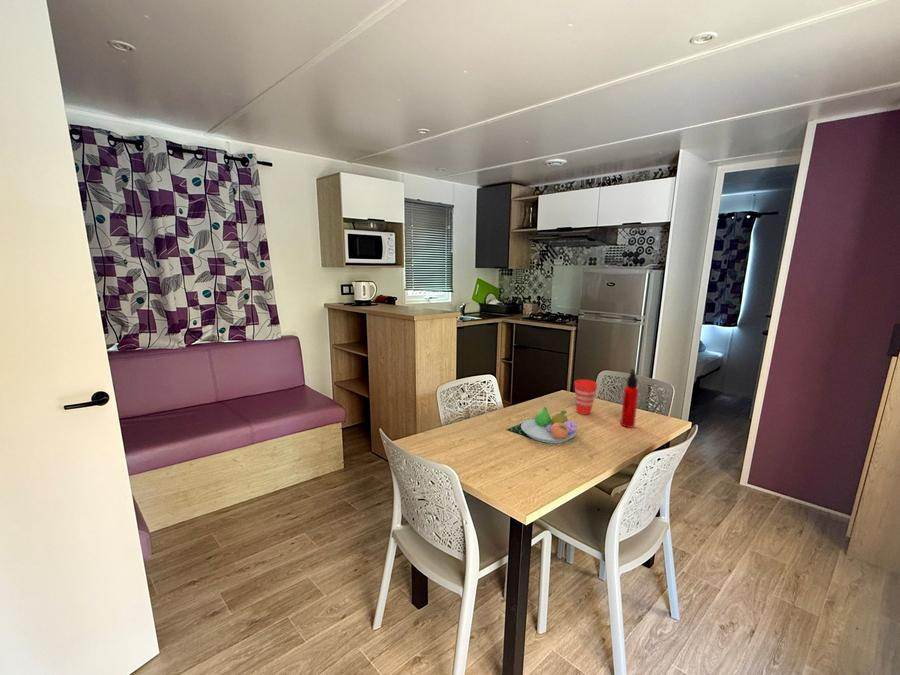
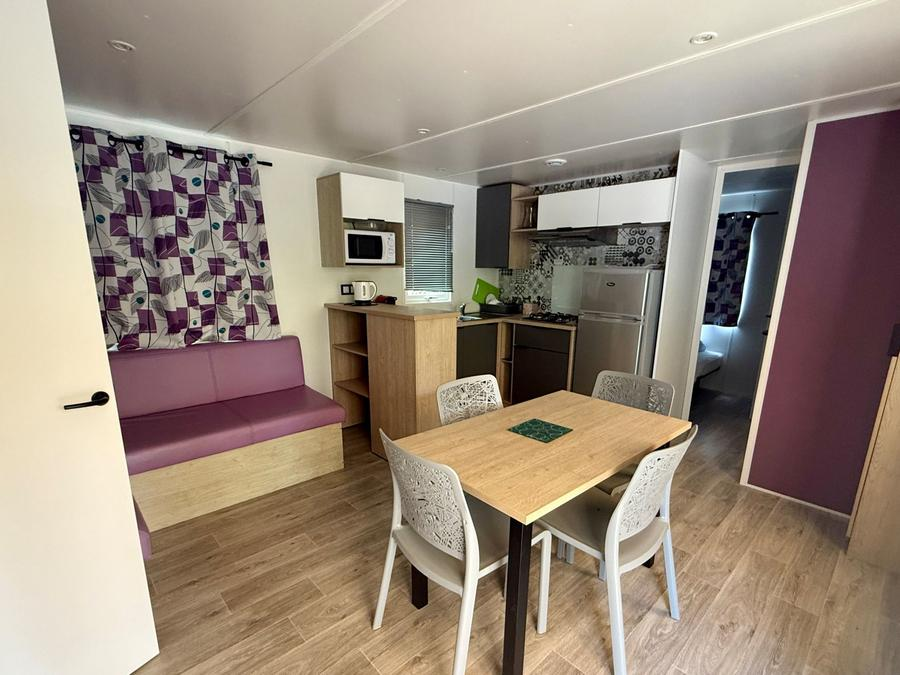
- water bottle [620,368,639,429]
- fruit bowl [520,406,578,444]
- cup [574,379,598,415]
